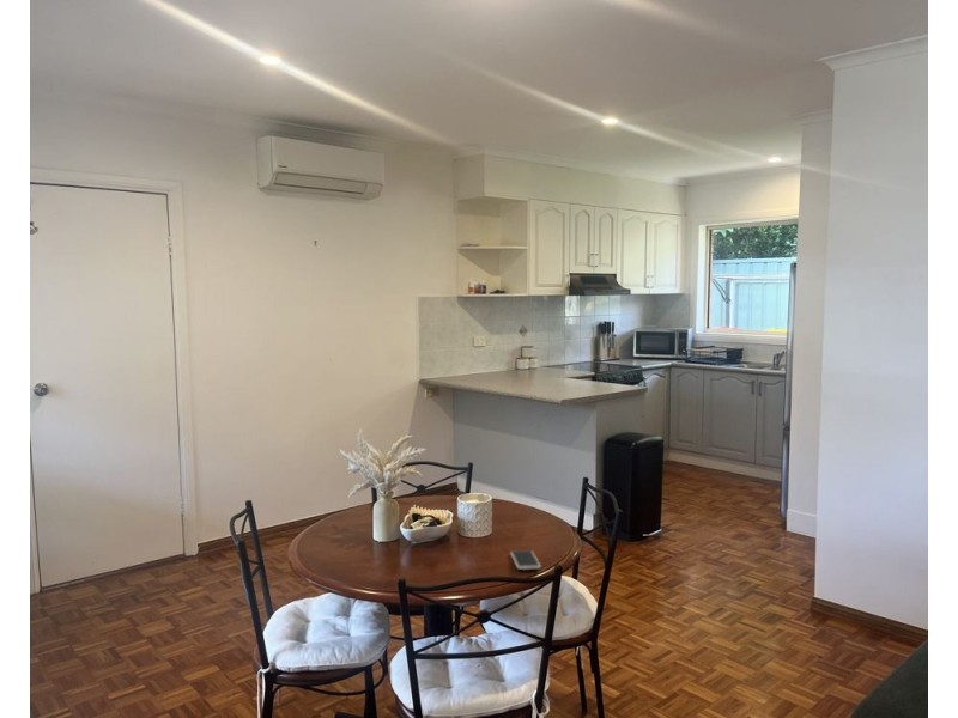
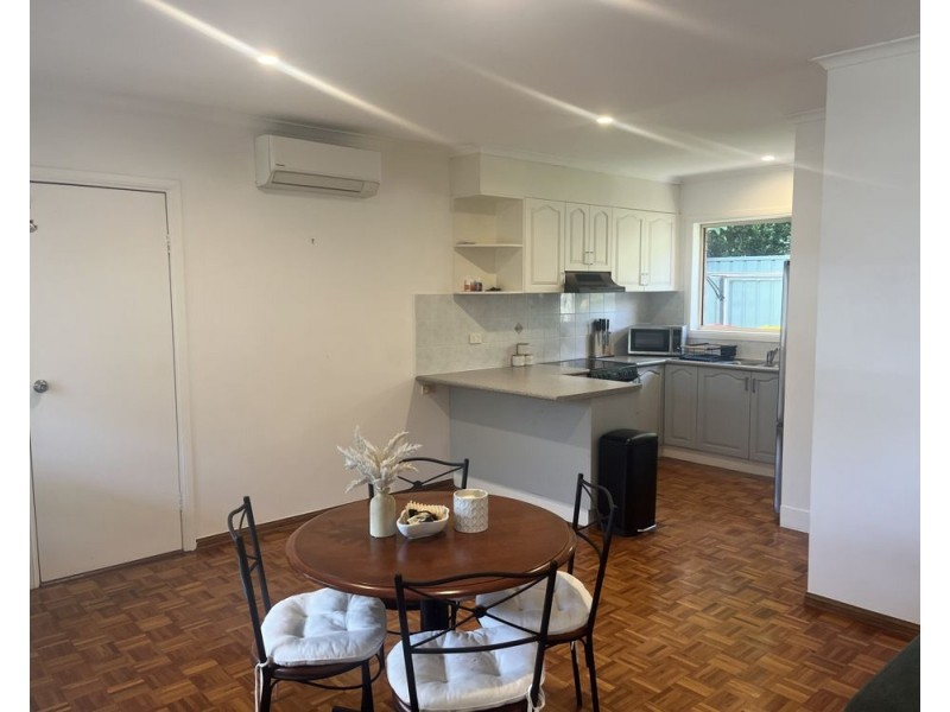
- smartphone [509,549,542,571]
